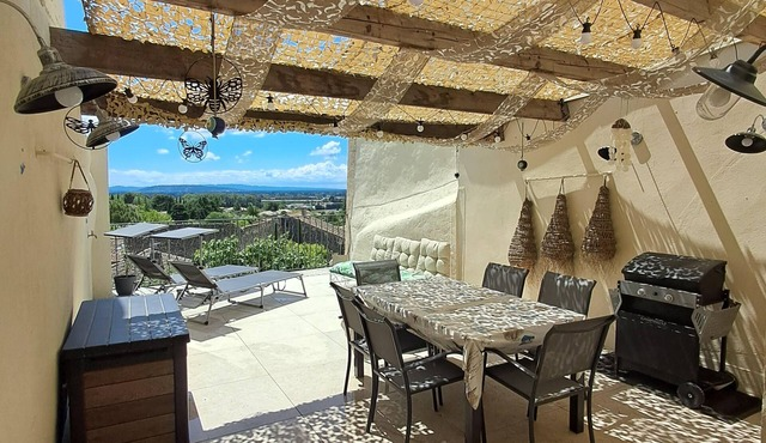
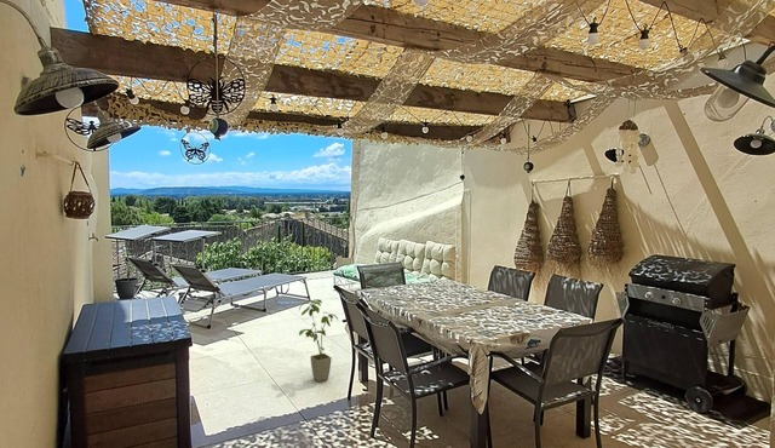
+ house plant [298,298,339,383]
